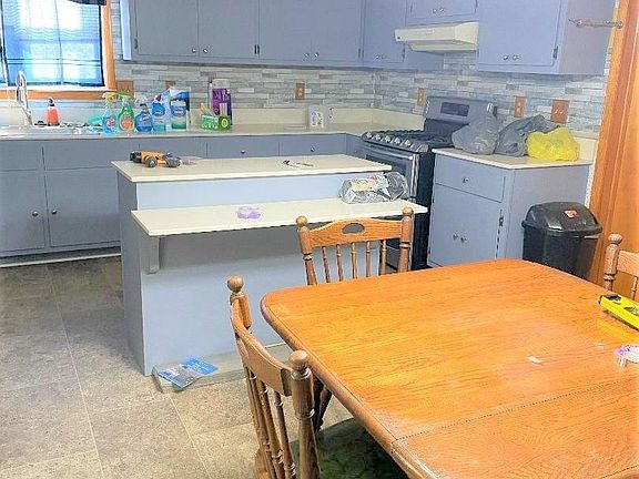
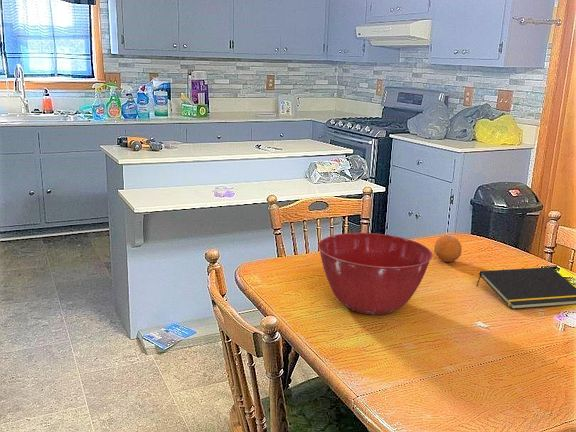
+ fruit [433,235,463,263]
+ mixing bowl [317,232,433,316]
+ notepad [476,266,576,310]
